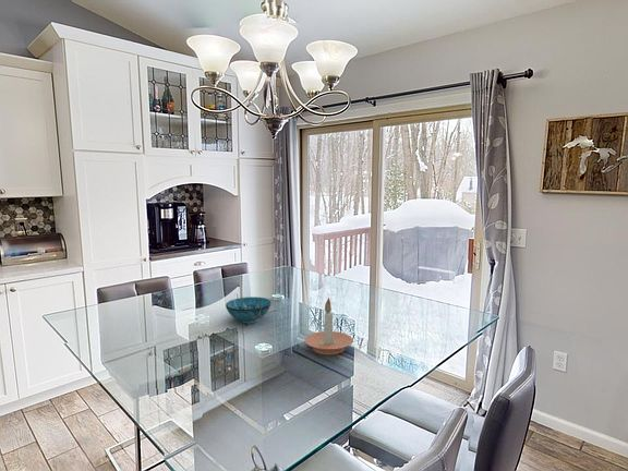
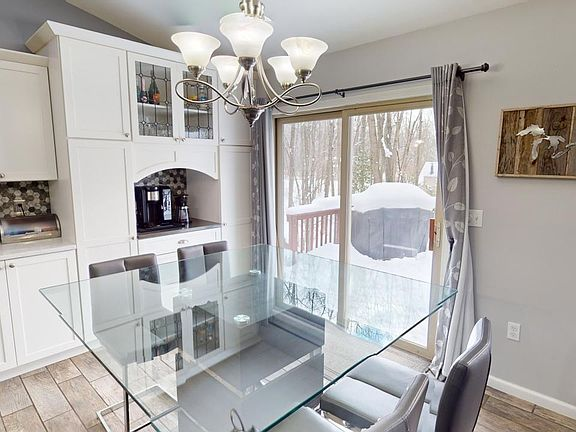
- candle holder [303,297,354,355]
- decorative bowl [225,295,273,324]
